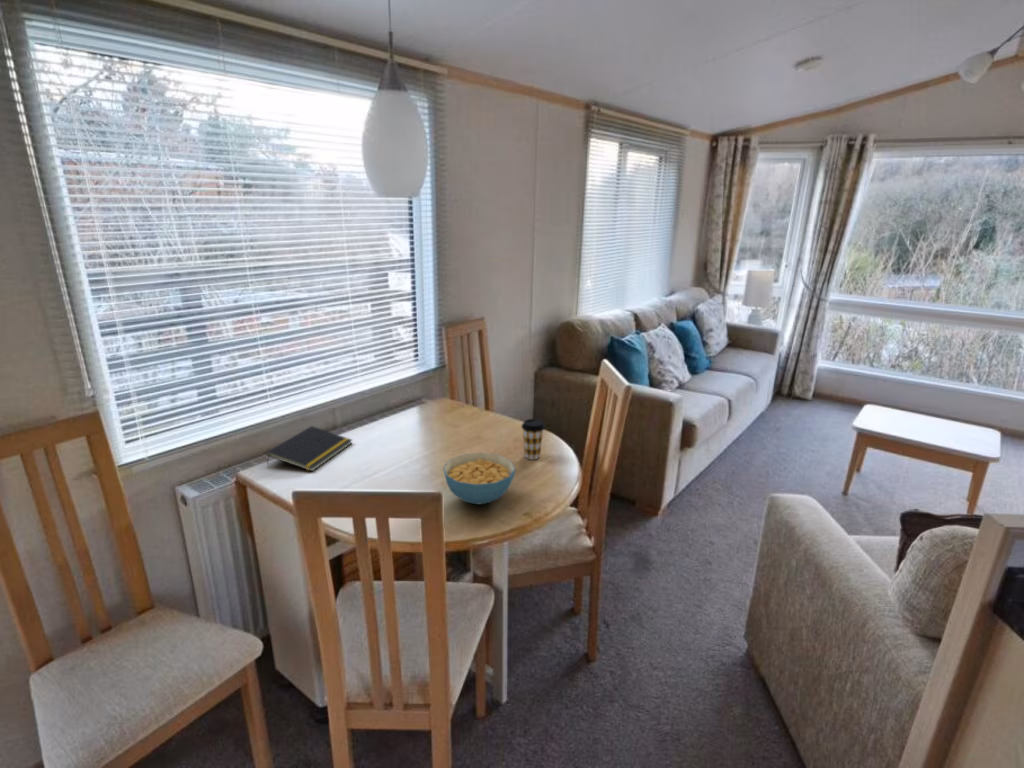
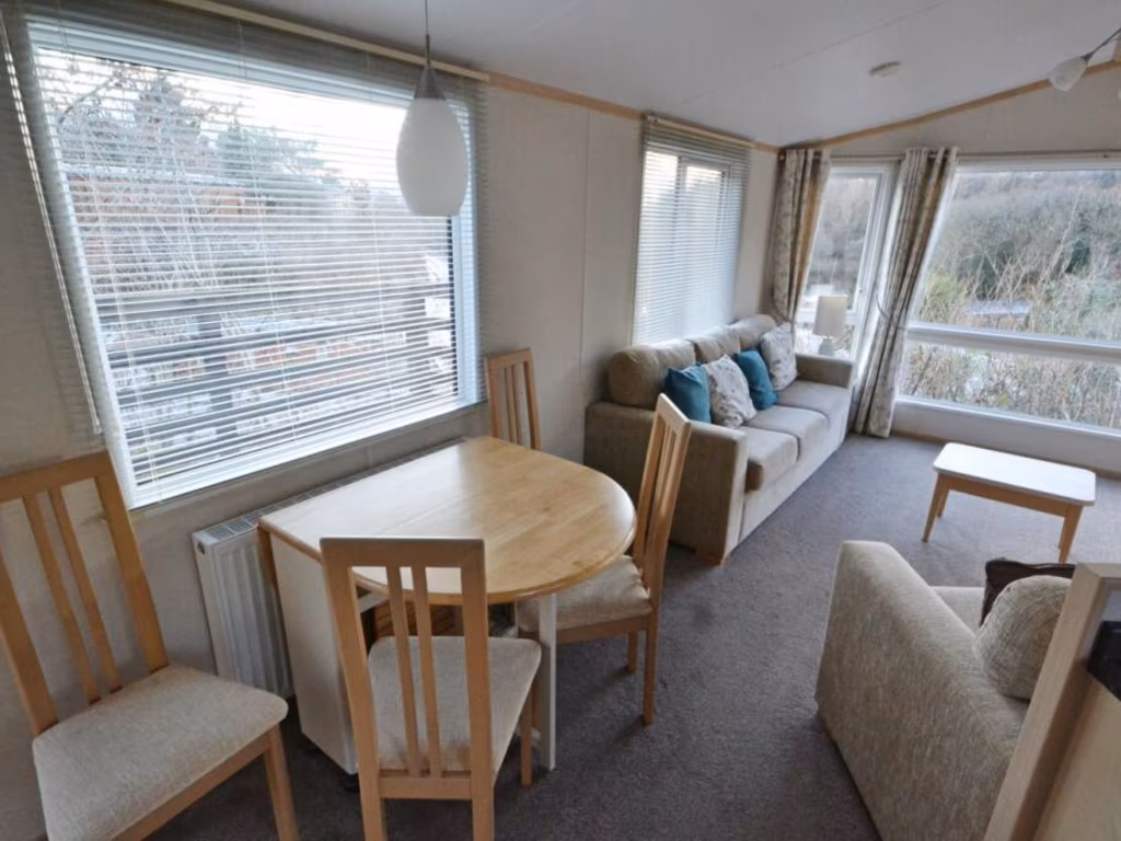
- coffee cup [520,418,546,460]
- cereal bowl [442,452,516,505]
- notepad [266,425,353,472]
